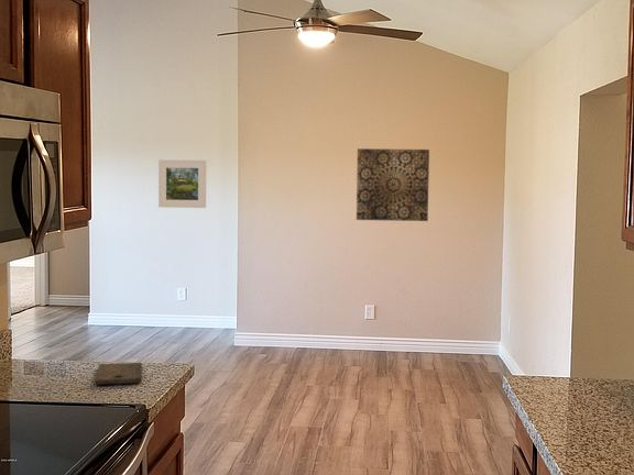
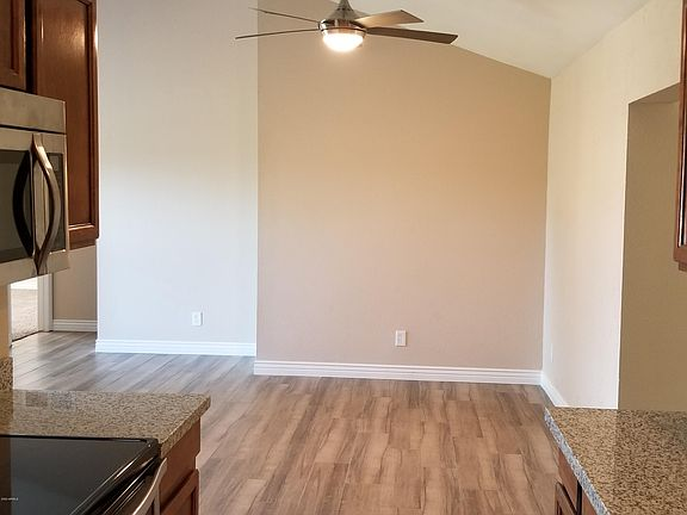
- wall art [356,147,430,222]
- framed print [157,158,207,209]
- cutting board [94,362,143,386]
